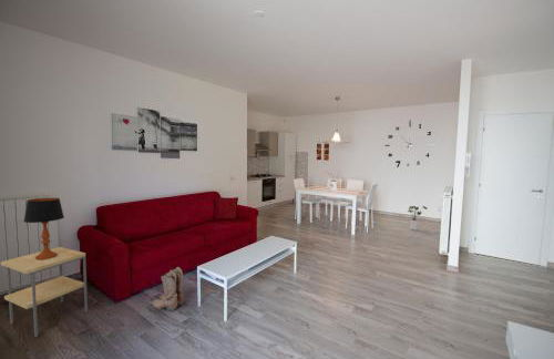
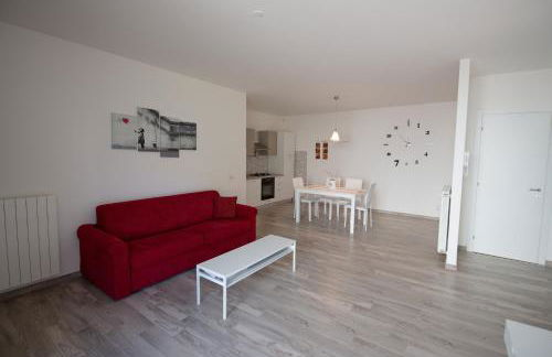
- table lamp [23,197,65,260]
- boots [151,266,185,311]
- house plant [407,205,429,232]
- side table [0,246,89,338]
